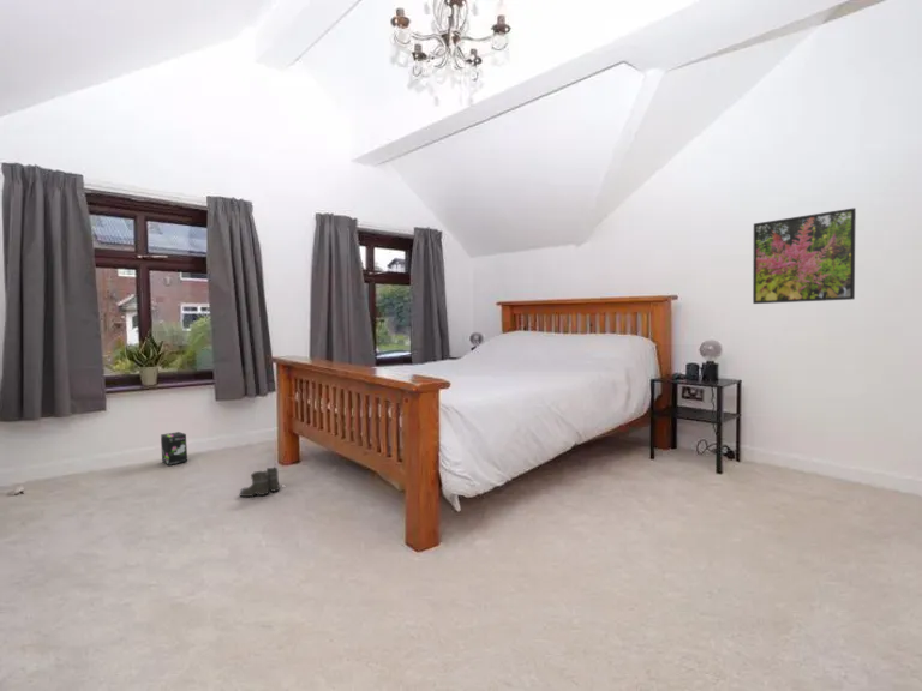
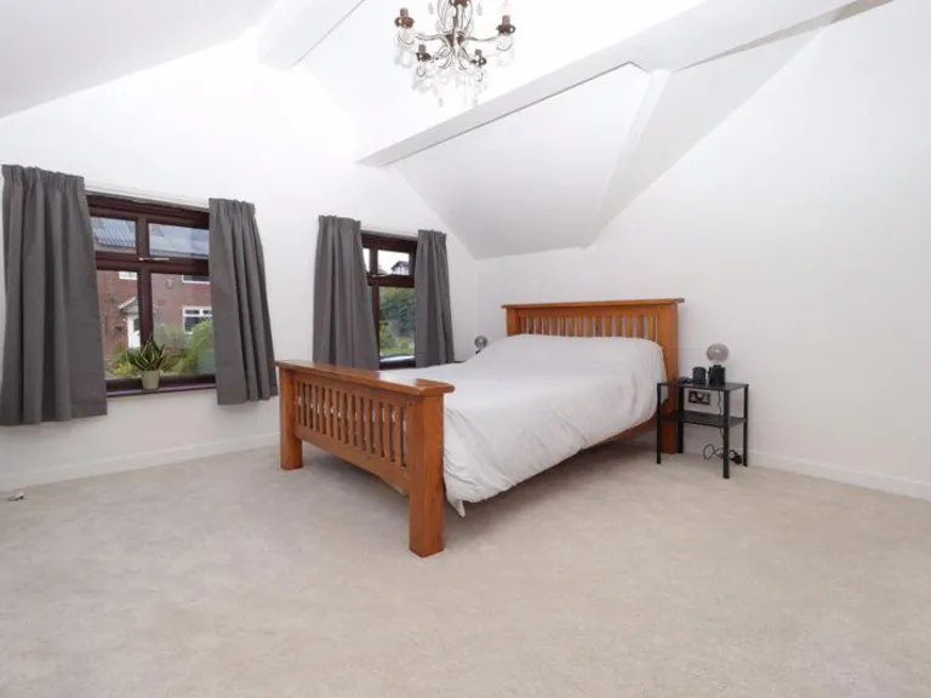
- box [160,431,188,467]
- boots [239,465,281,499]
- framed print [752,206,857,305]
